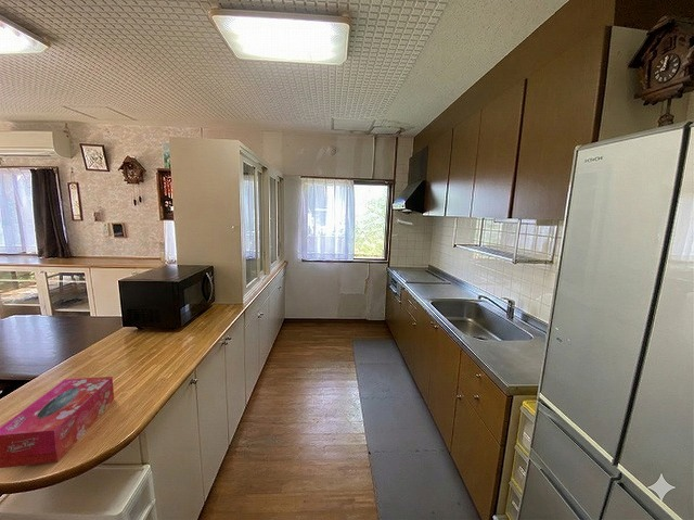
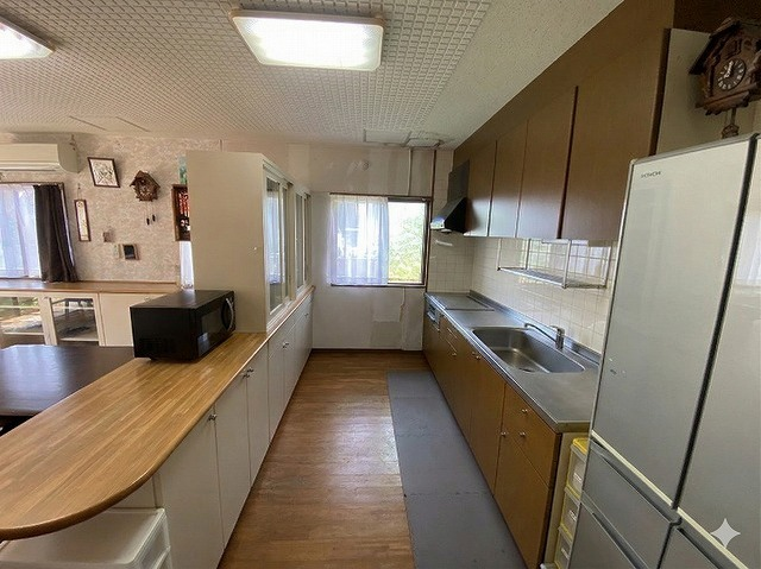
- tissue box [0,376,115,469]
